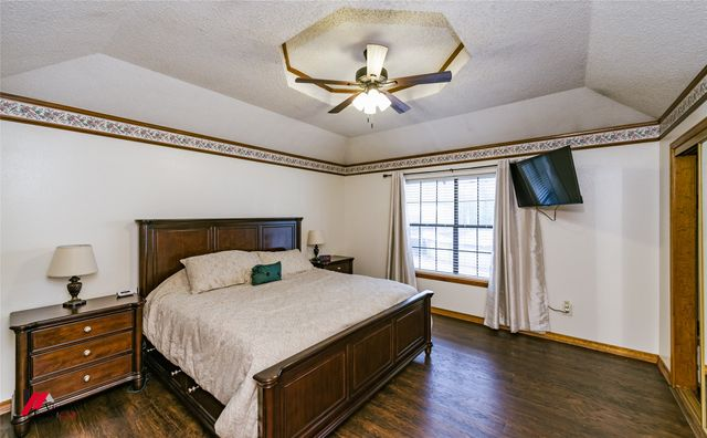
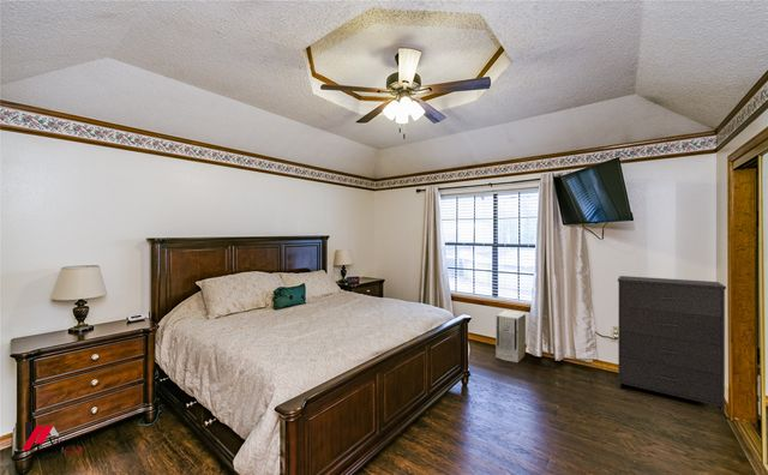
+ dresser [617,275,727,414]
+ air purifier [494,309,527,363]
